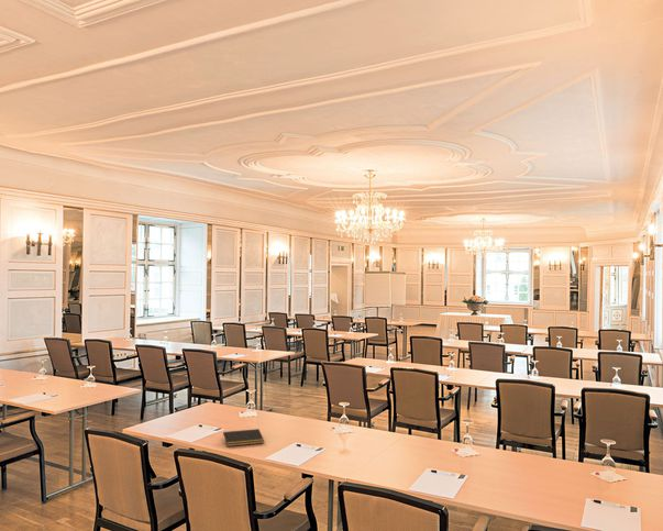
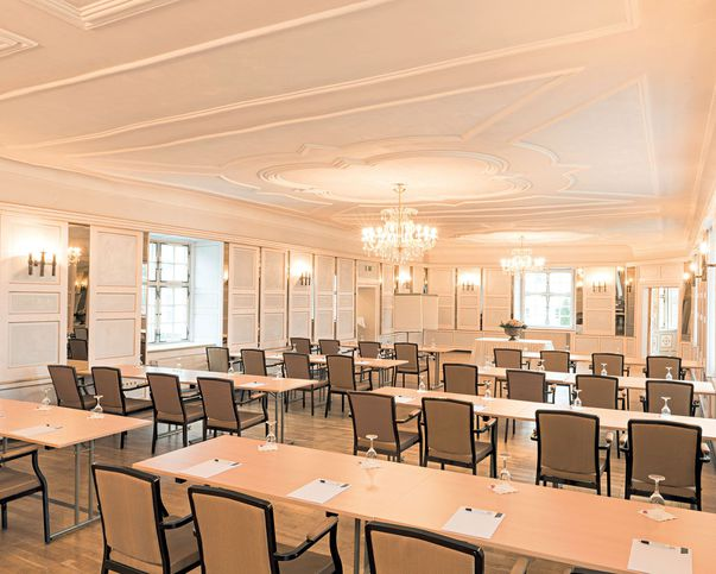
- notepad [221,428,265,447]
